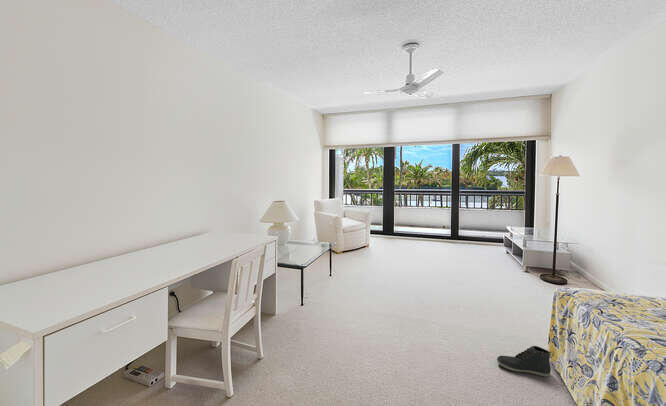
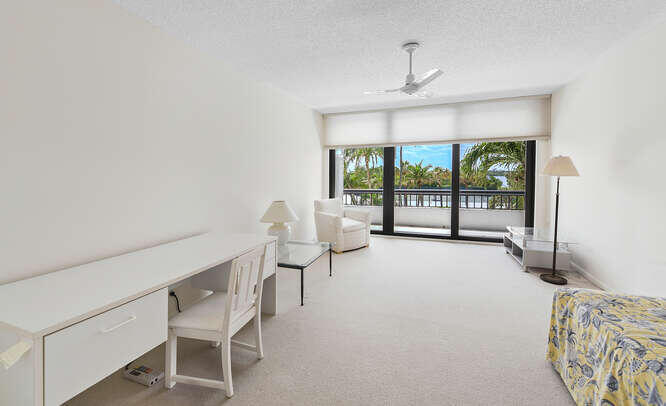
- sneaker [496,345,552,378]
